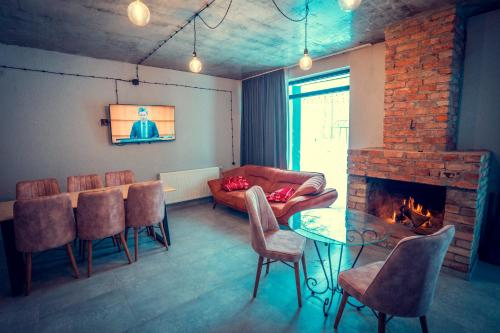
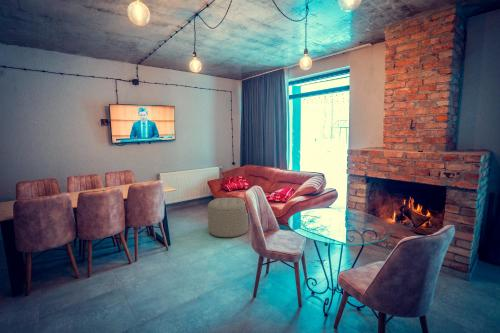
+ ottoman [207,197,249,238]
